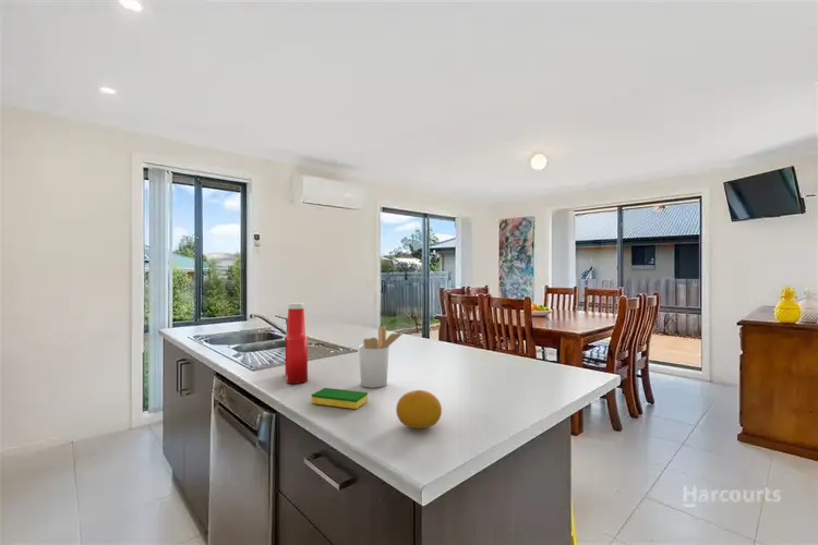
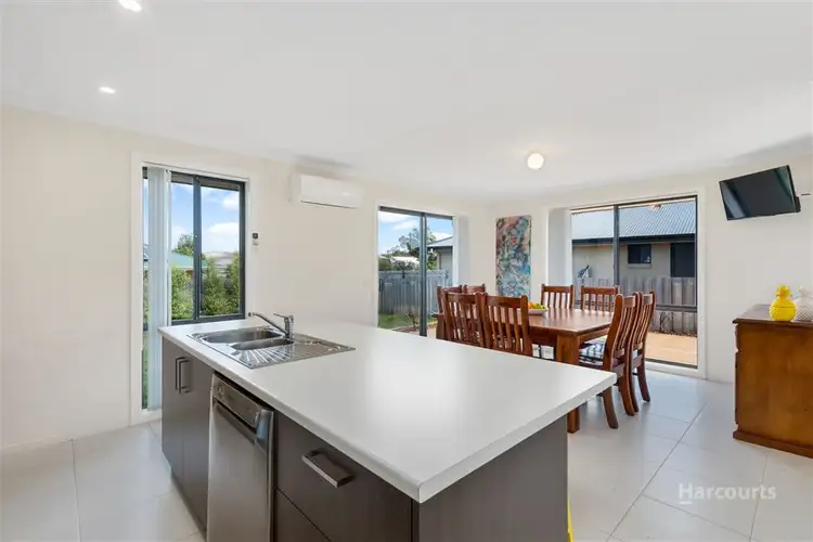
- utensil holder [358,325,406,389]
- dish sponge [311,387,369,410]
- soap bottle [285,302,309,385]
- fruit [395,389,443,429]
